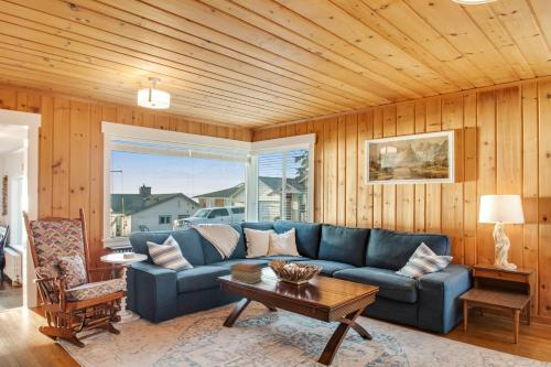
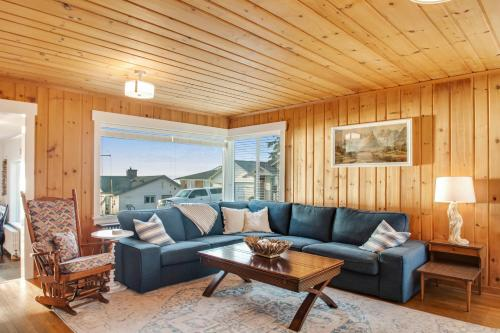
- book stack [228,262,264,285]
